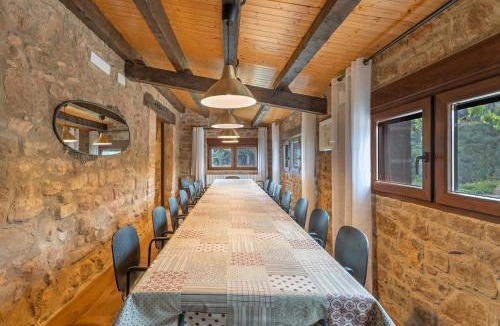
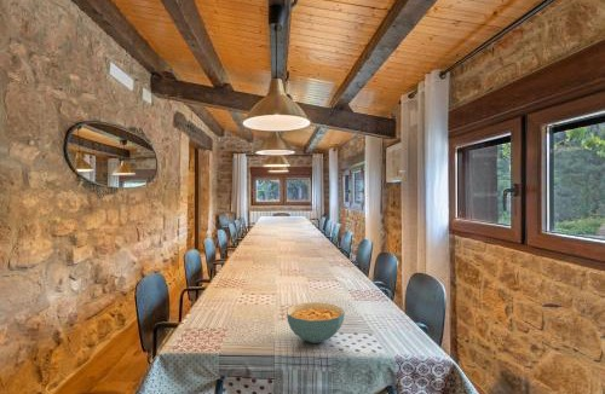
+ cereal bowl [286,301,346,344]
